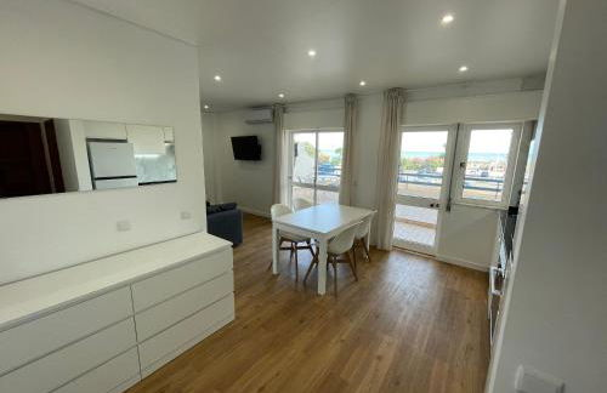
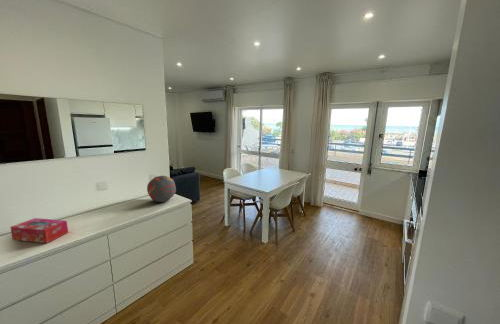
+ decorative orb [146,175,177,203]
+ tissue box [9,217,69,244]
